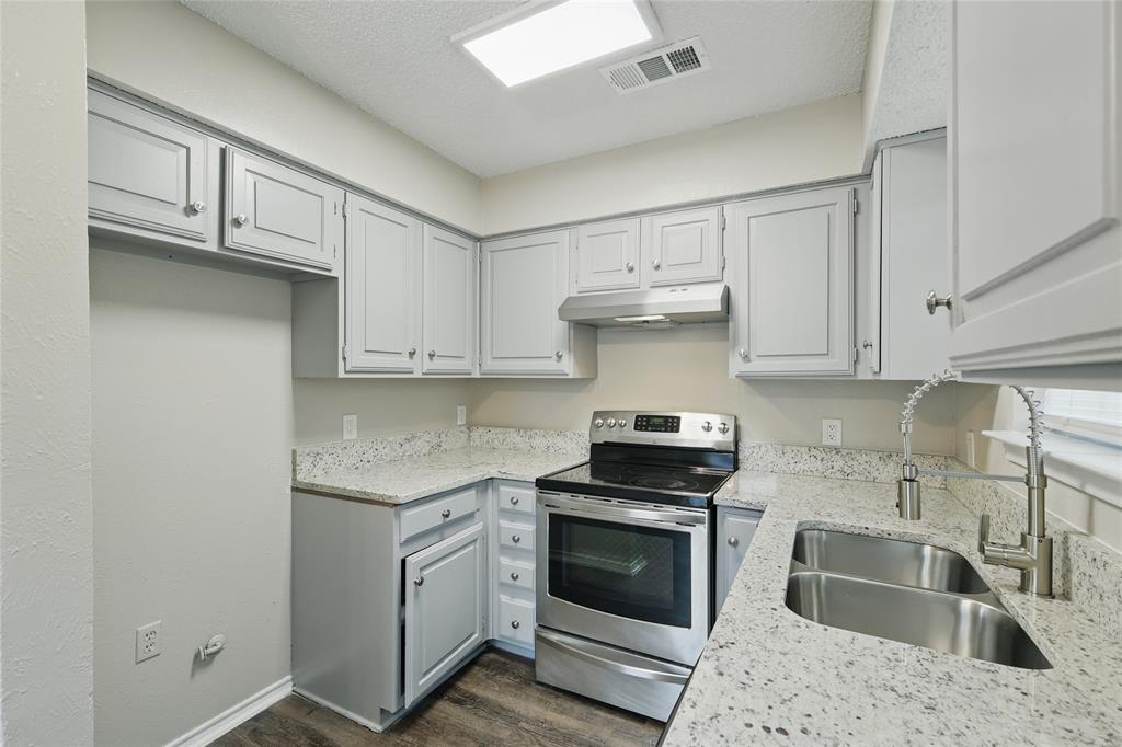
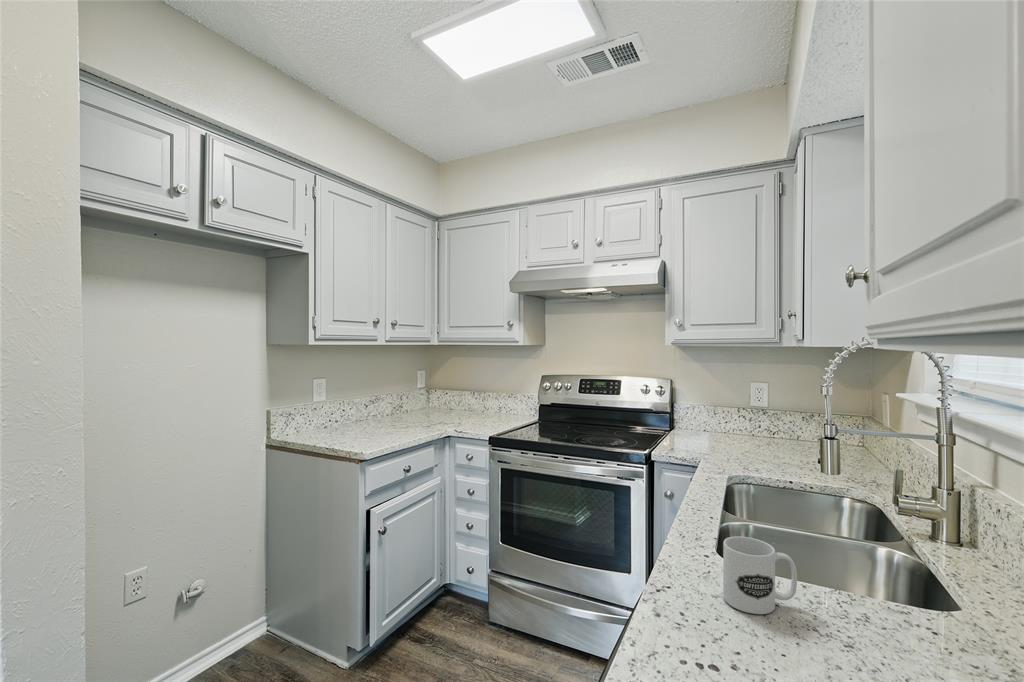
+ mug [722,535,798,615]
